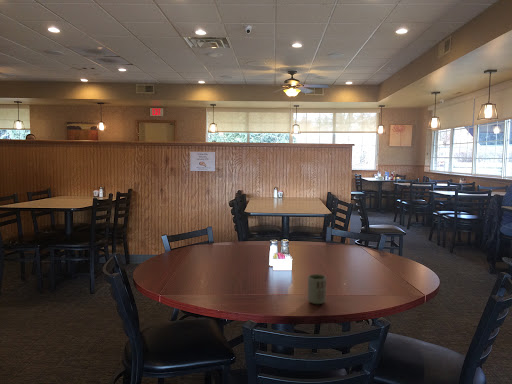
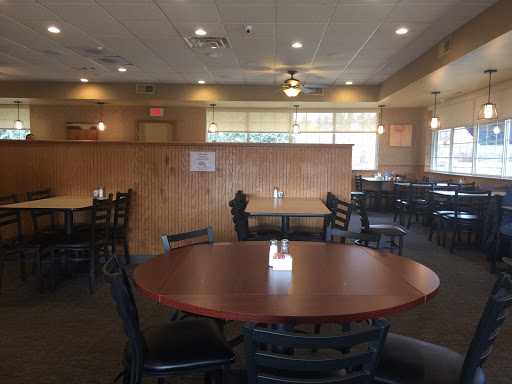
- cup [307,273,327,305]
